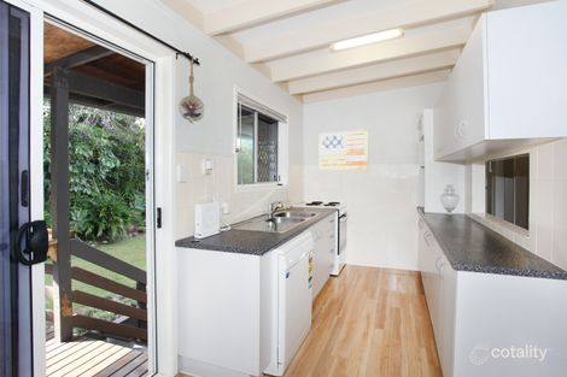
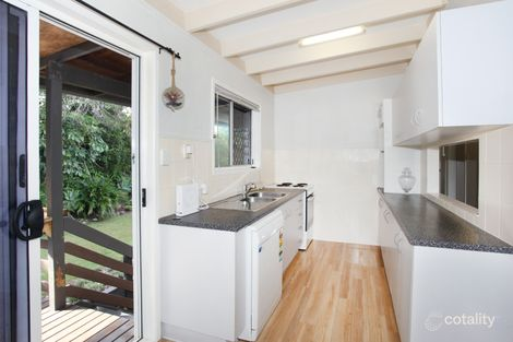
- wall art [318,129,369,171]
